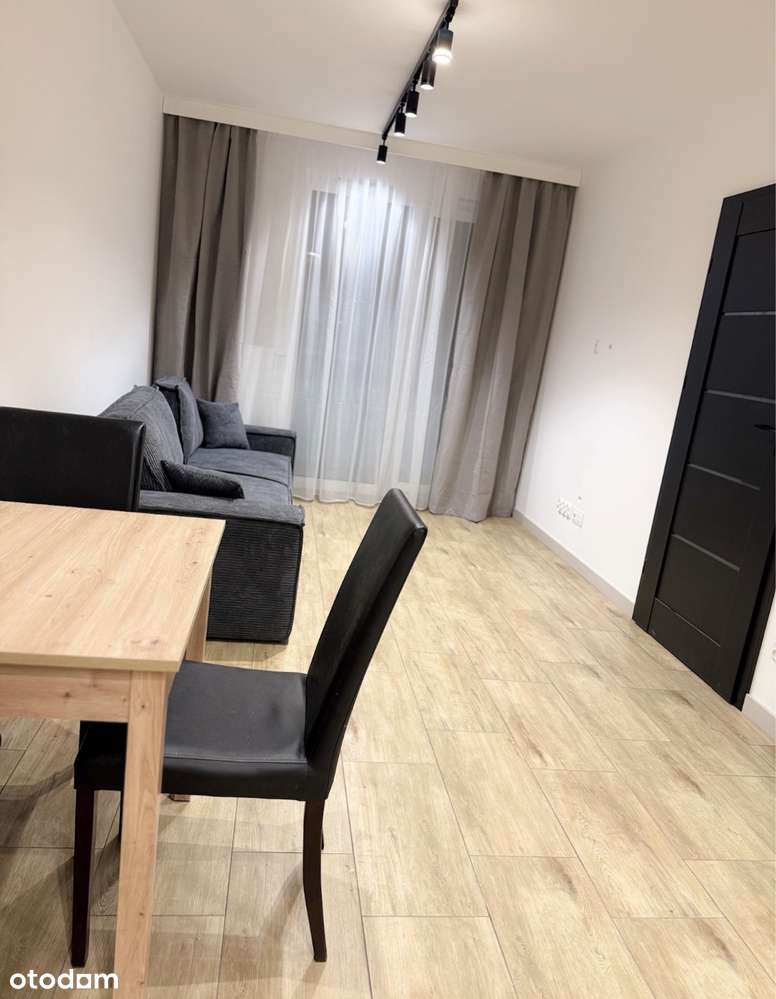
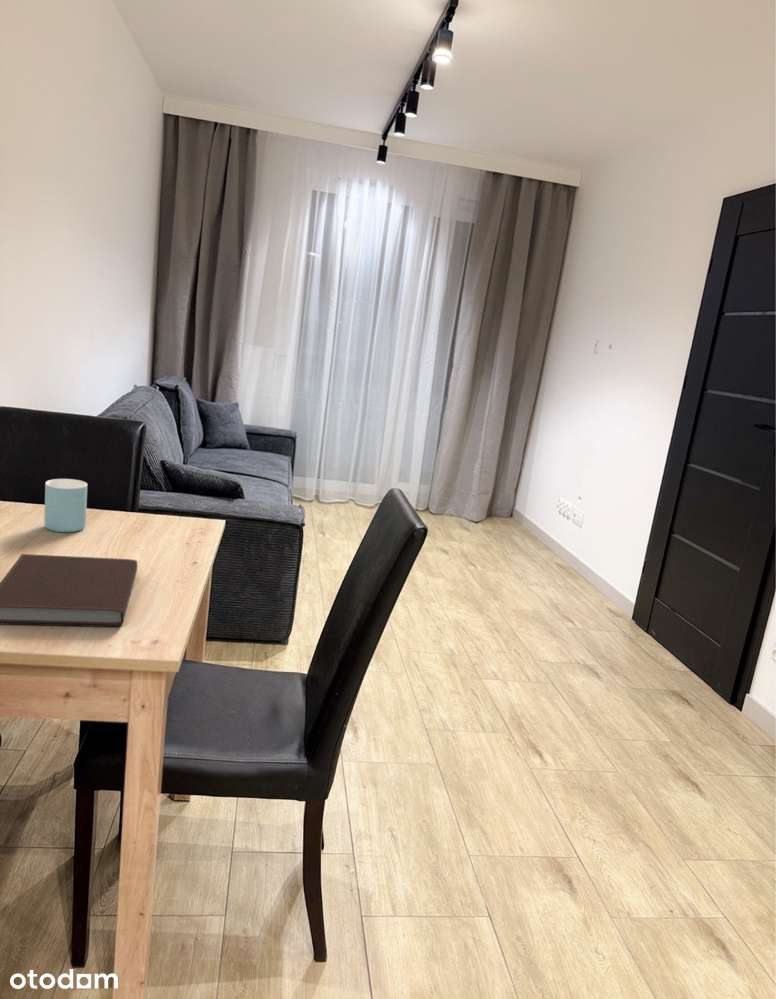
+ notebook [0,553,138,628]
+ mug [43,478,88,533]
